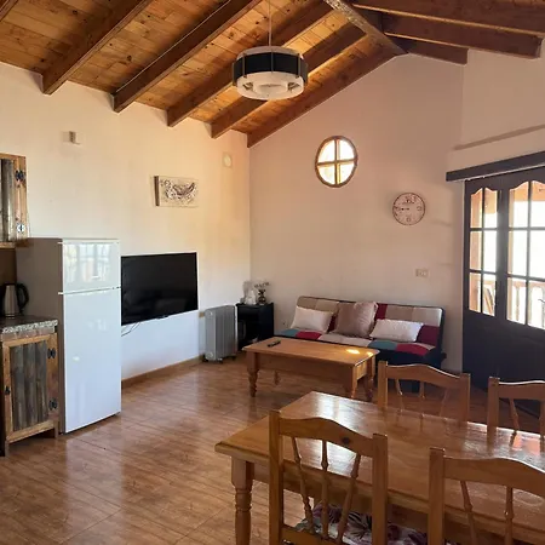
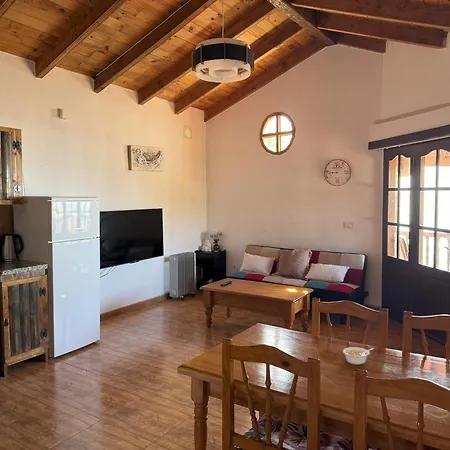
+ legume [342,346,374,365]
